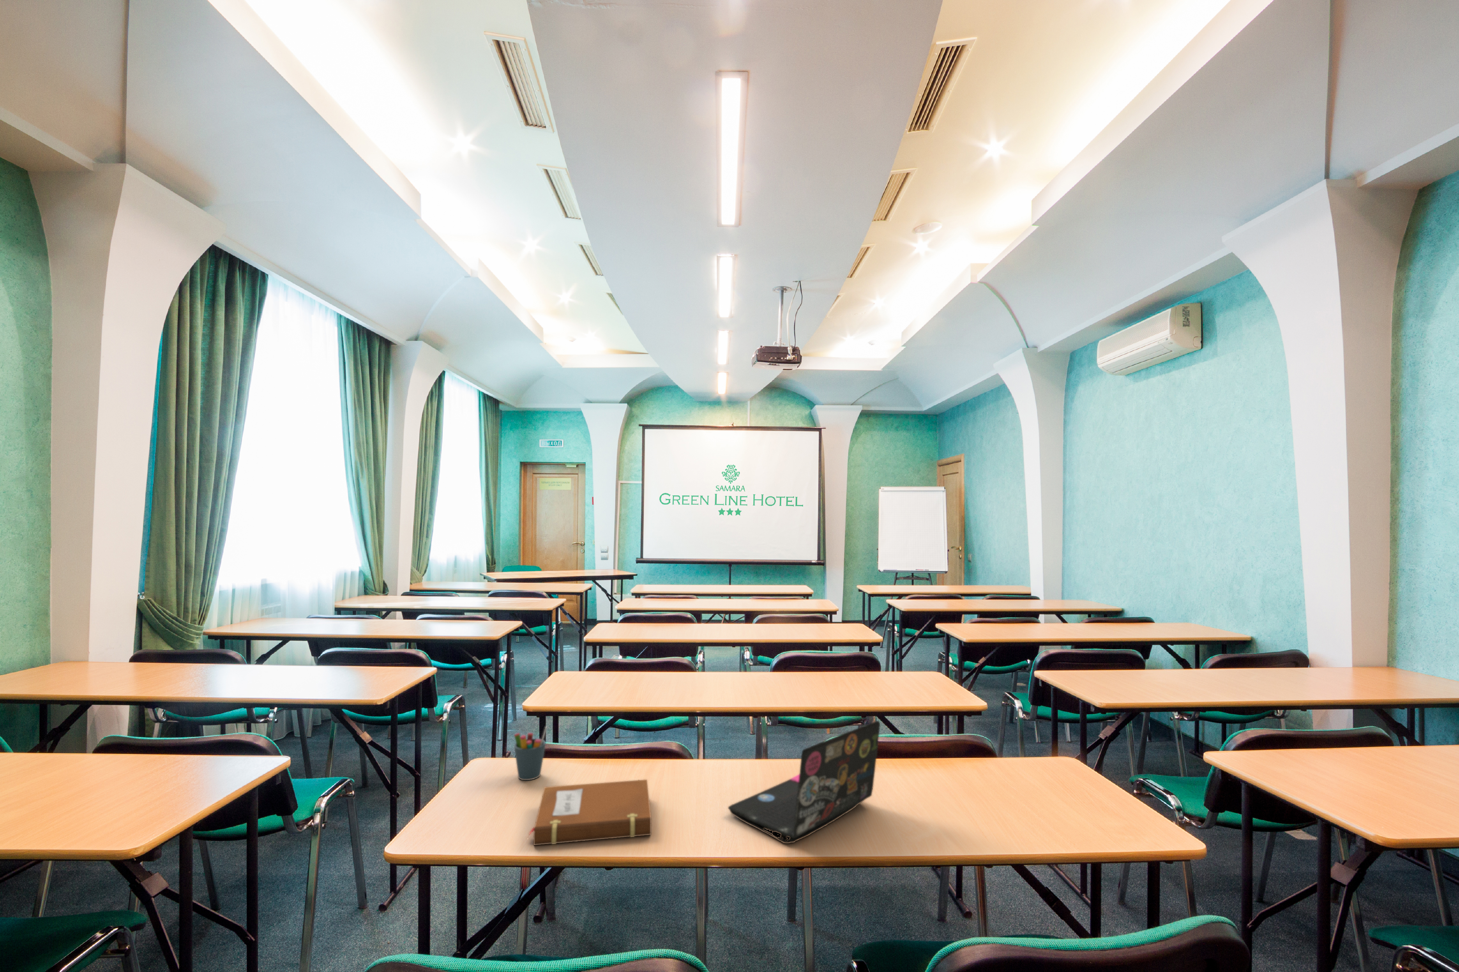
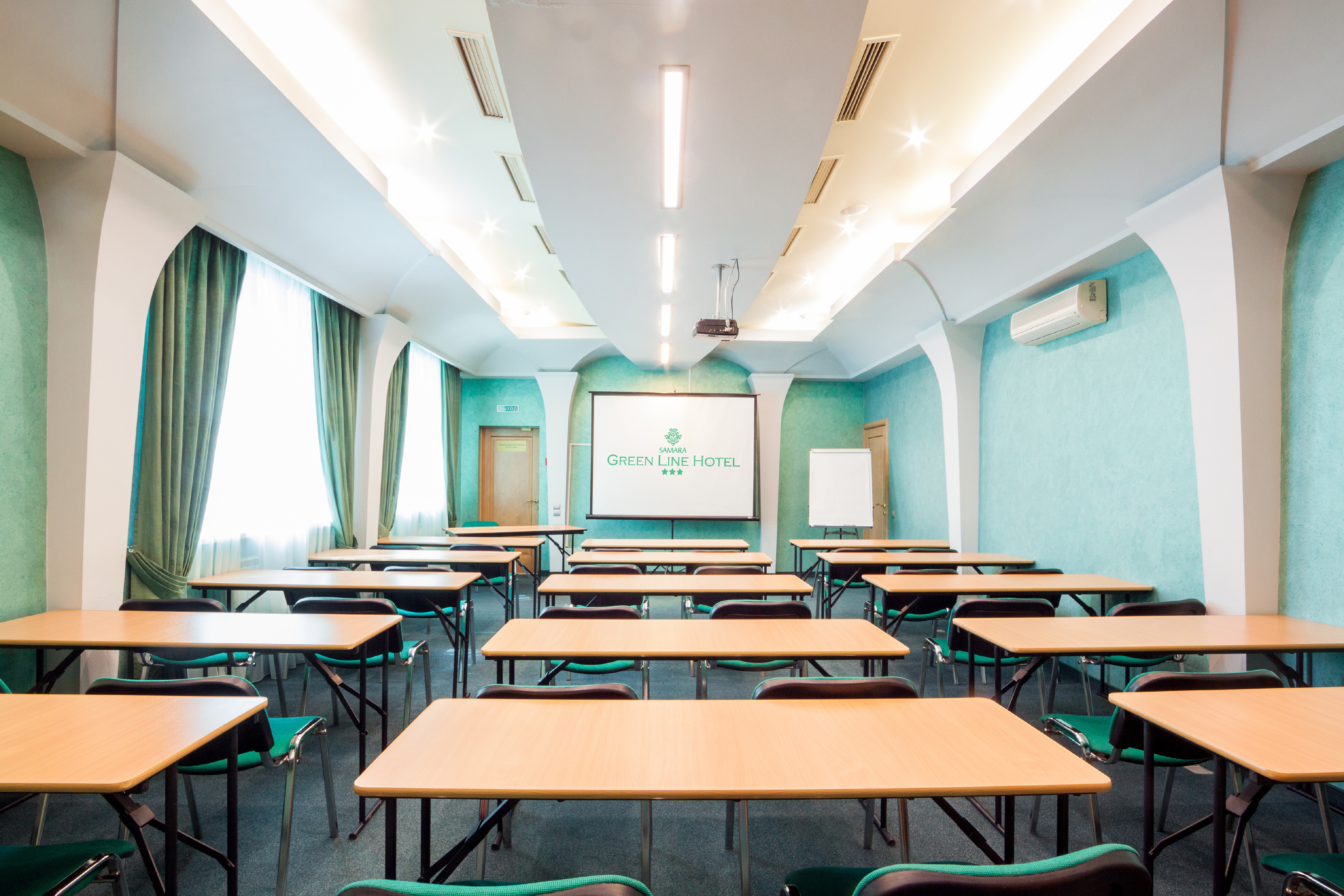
- pen holder [513,726,548,780]
- laptop [727,720,880,844]
- notebook [528,779,651,846]
